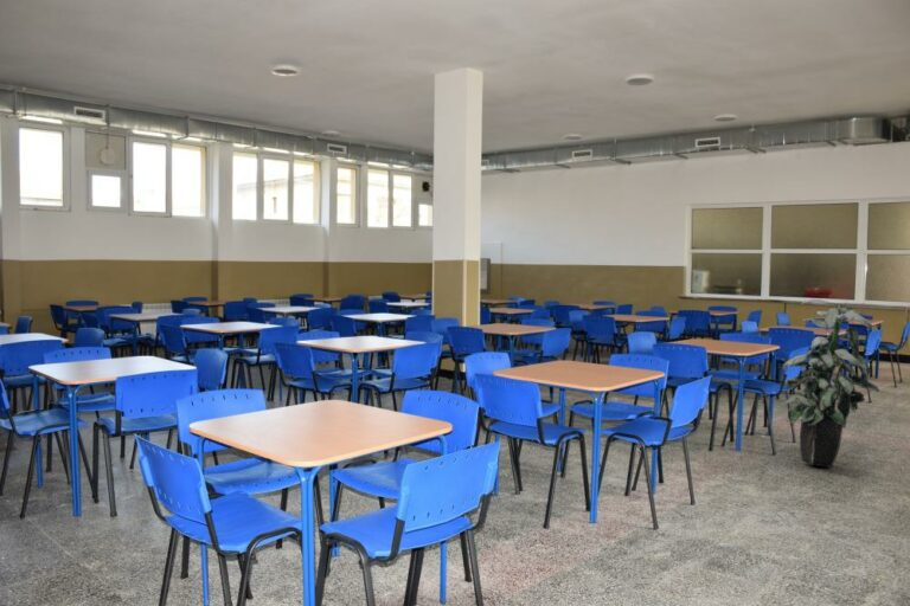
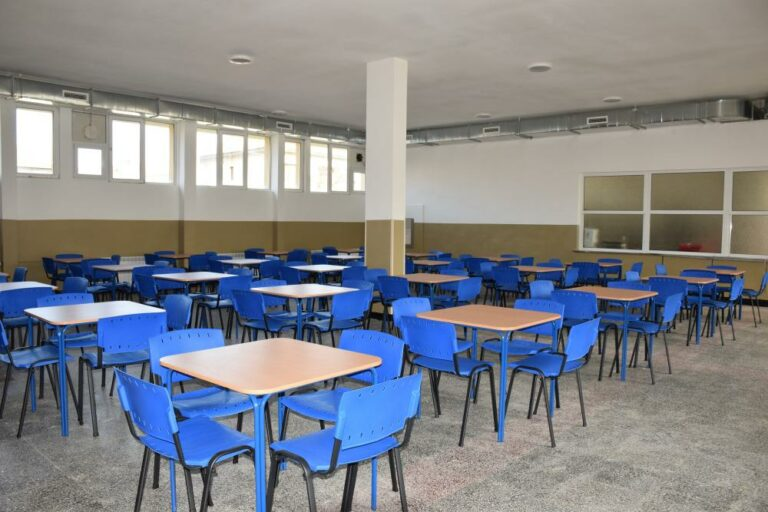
- indoor plant [780,298,880,469]
